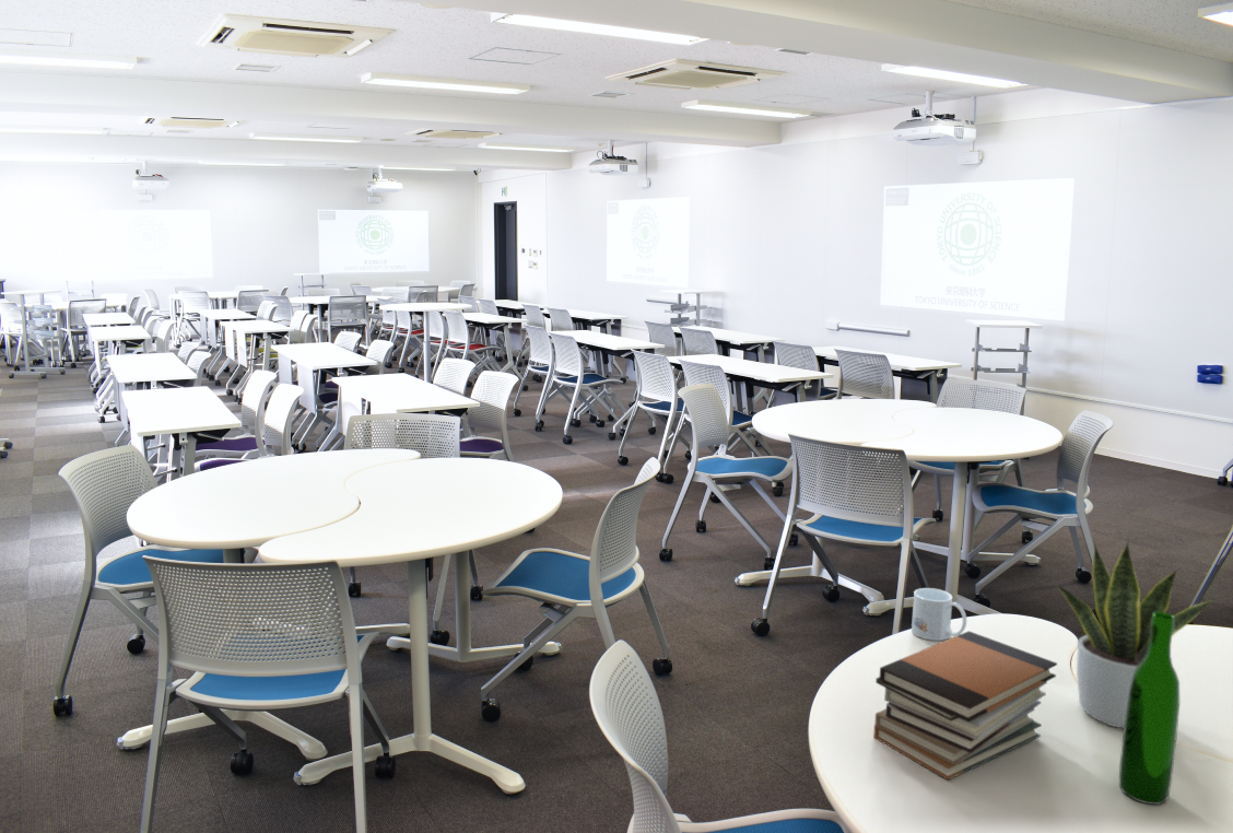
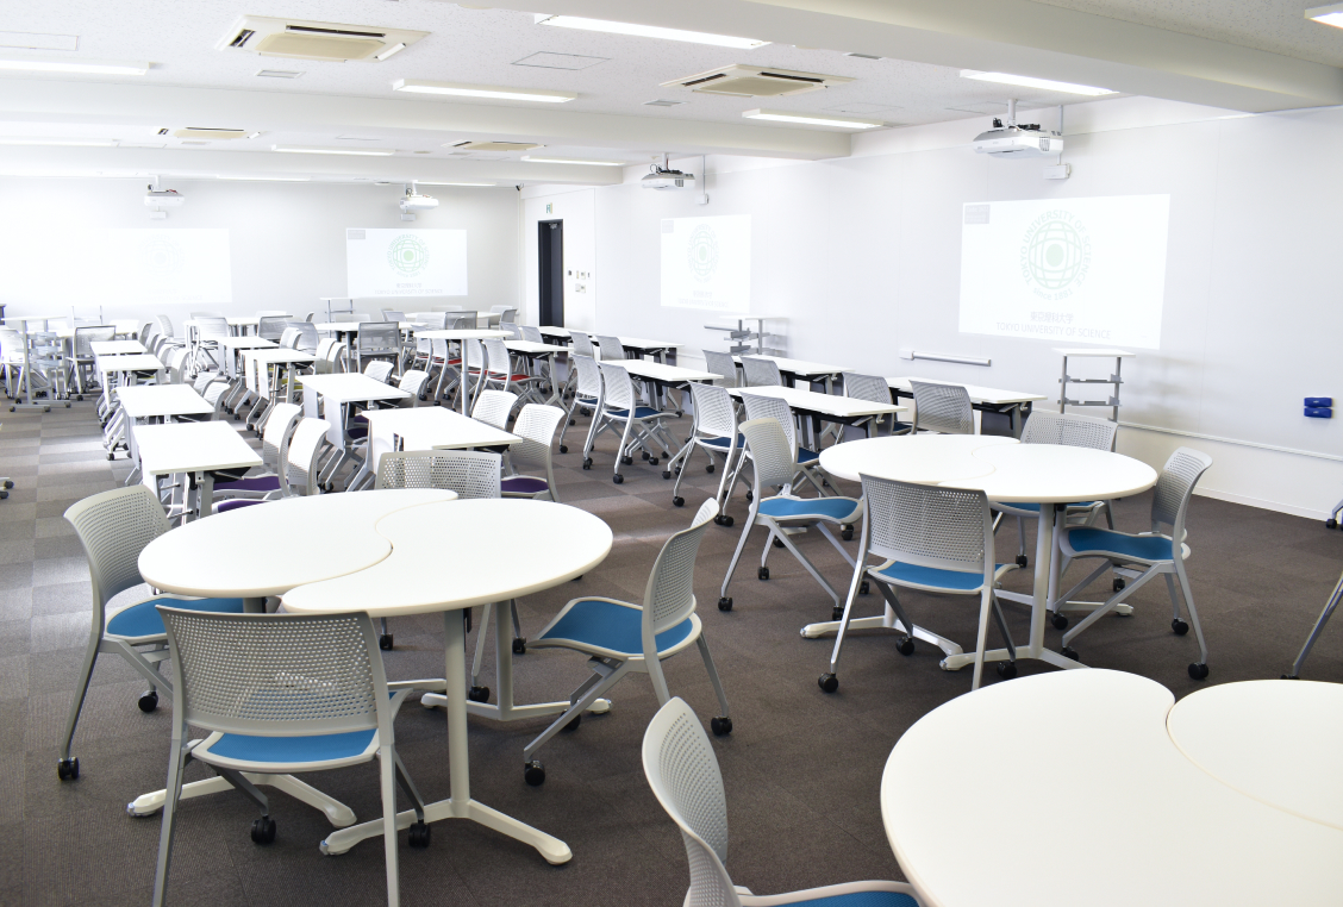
- wine bottle [1118,612,1181,806]
- mug [911,587,967,642]
- book stack [872,630,1058,782]
- potted plant [1054,538,1222,729]
